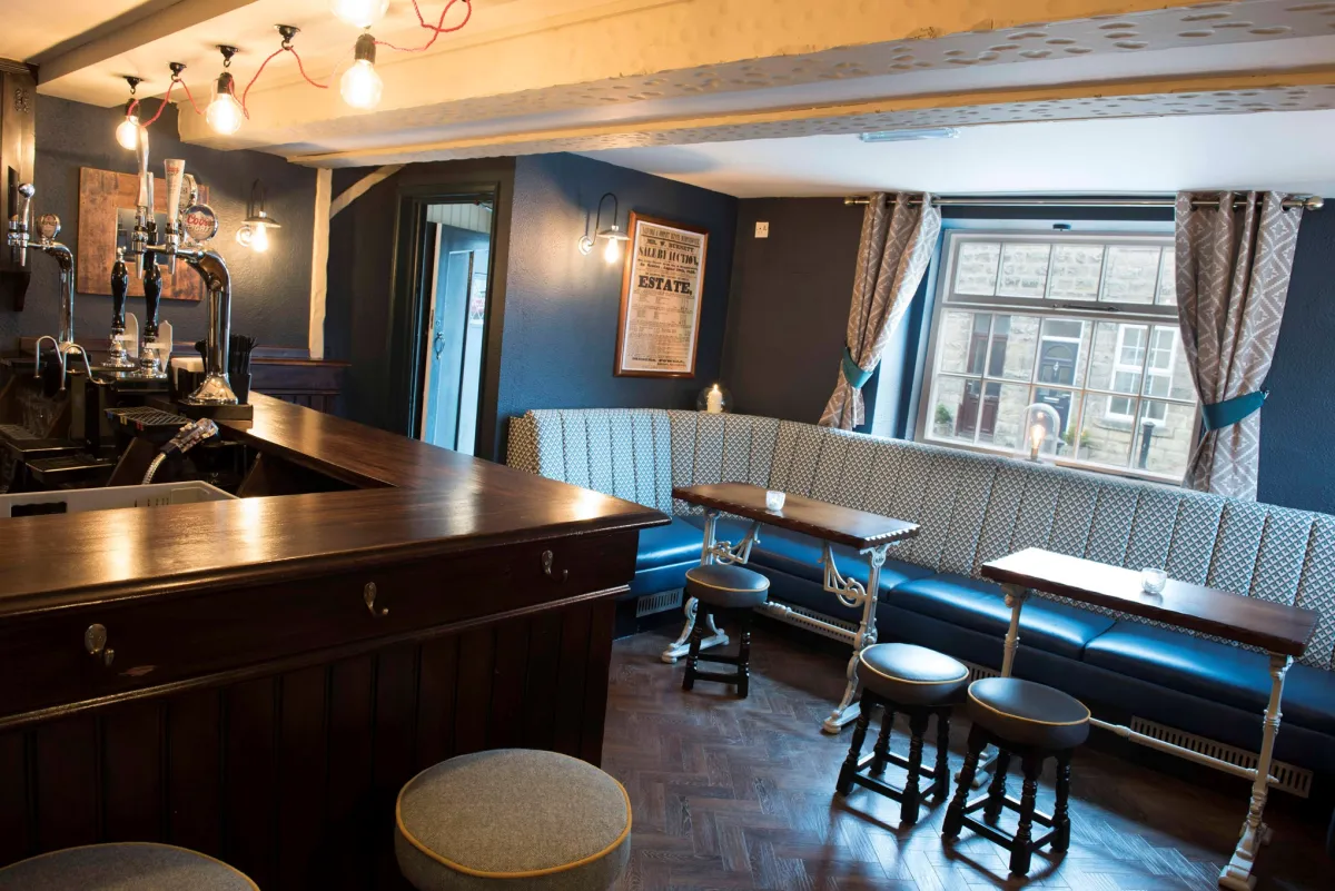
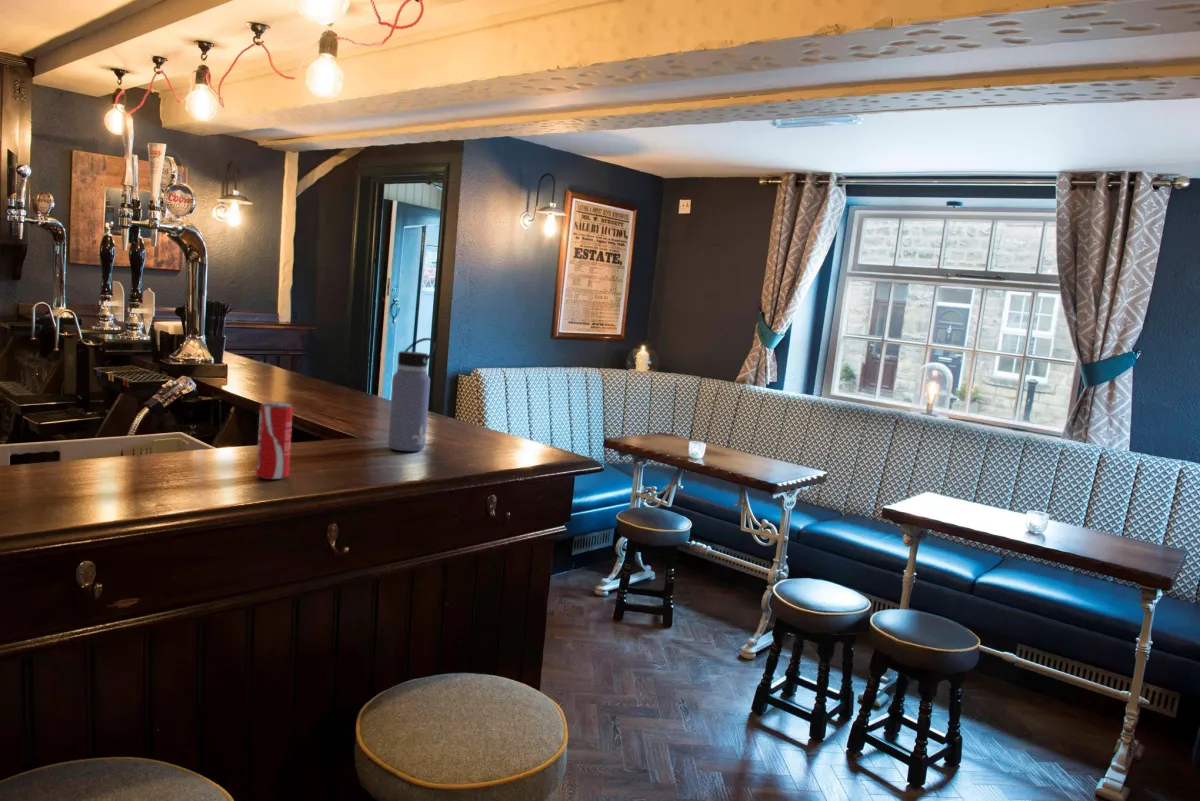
+ water bottle [387,337,436,452]
+ beverage can [255,401,294,480]
